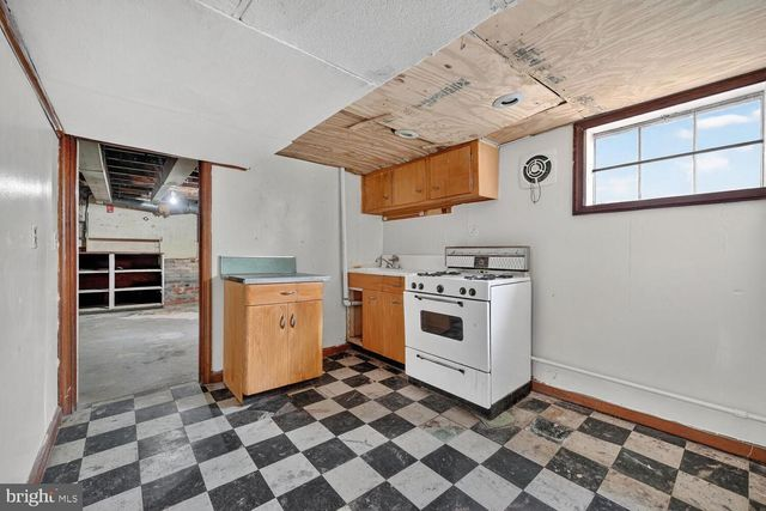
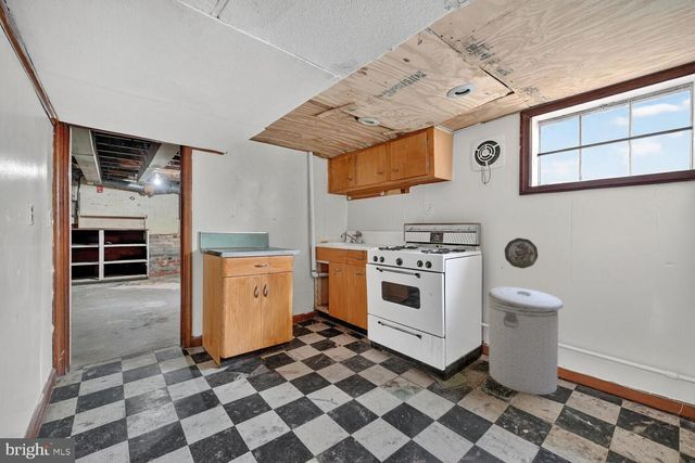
+ can [488,285,565,396]
+ decorative plate [504,237,539,269]
